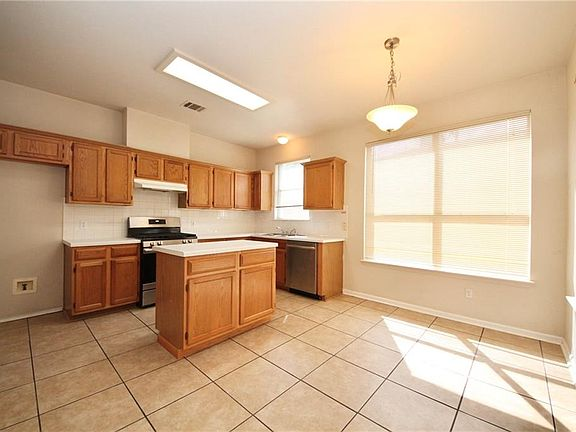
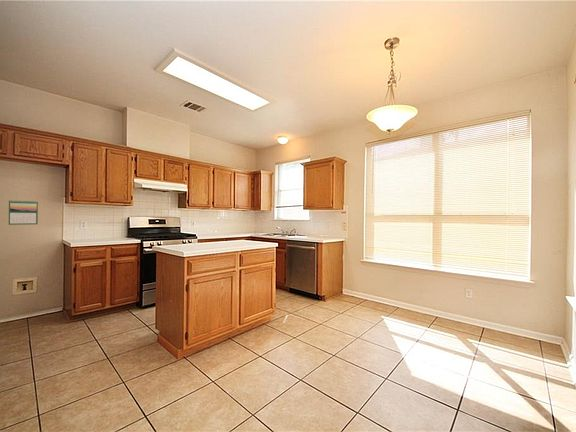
+ calendar [8,199,39,226]
